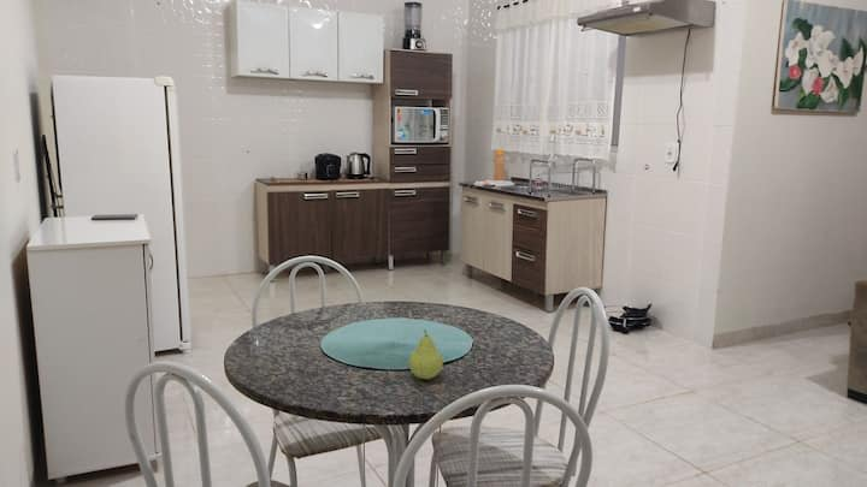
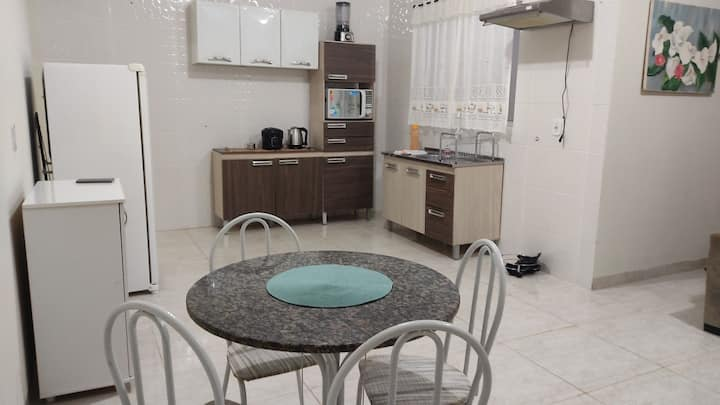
- fruit [407,328,444,380]
